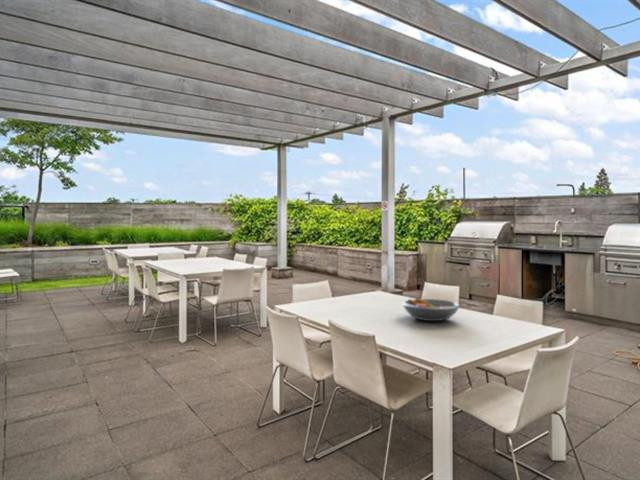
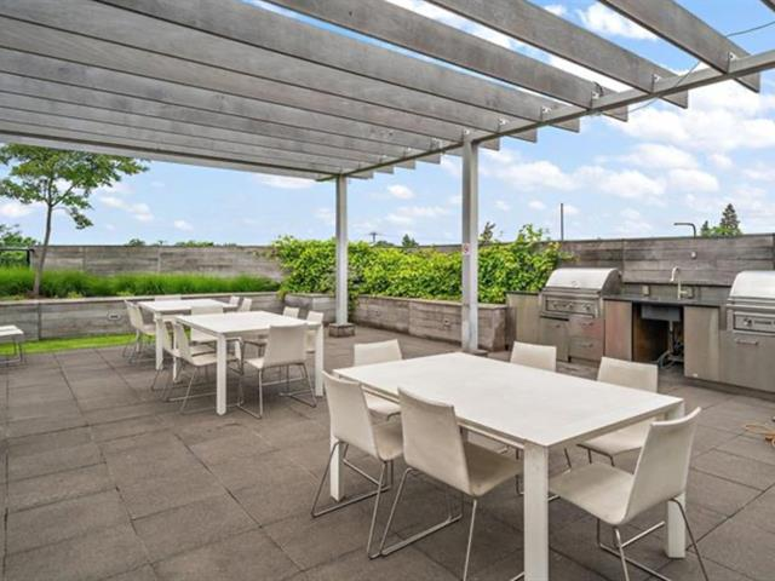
- fruit bowl [401,297,461,322]
